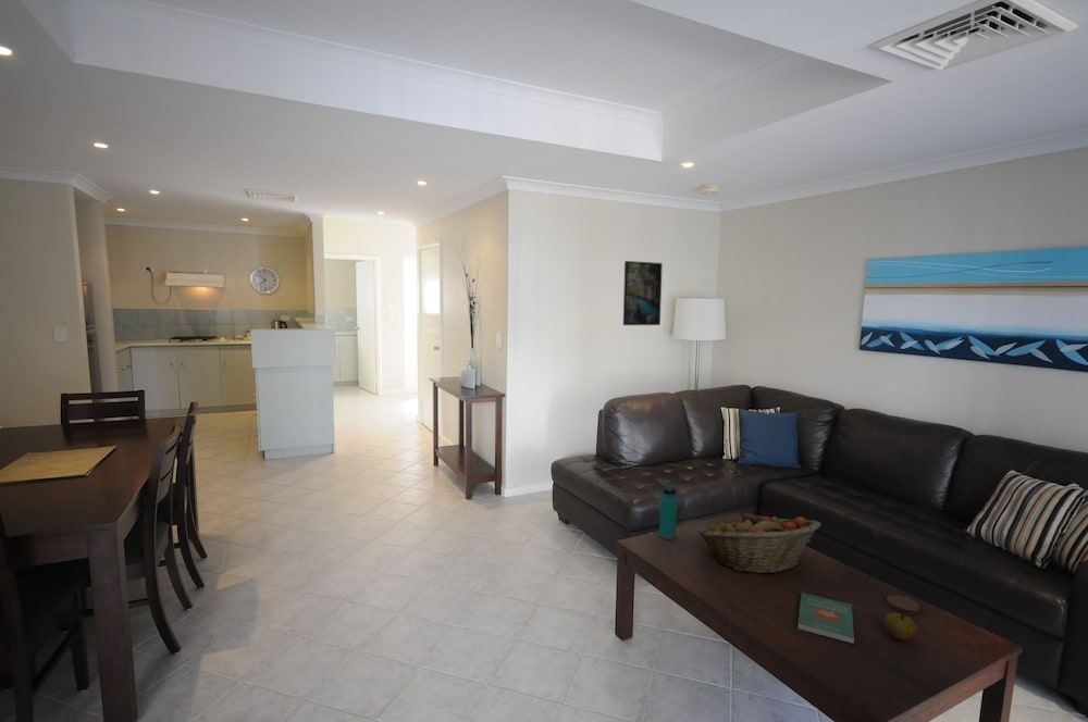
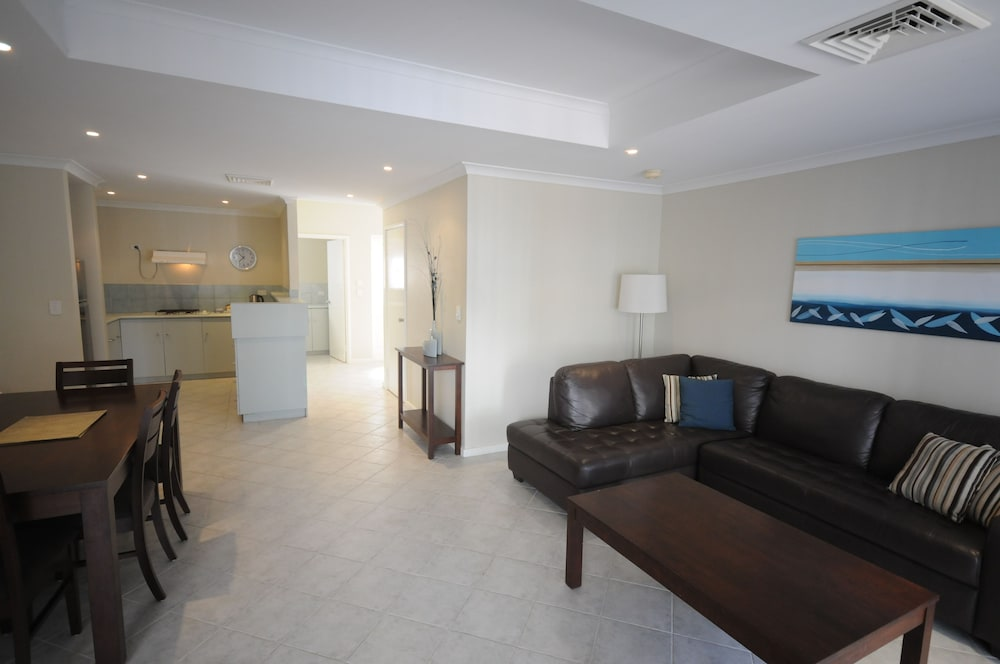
- apple [883,611,918,642]
- fruit basket [696,512,821,574]
- water bottle [658,482,678,540]
- book [796,592,855,645]
- coaster [886,594,920,615]
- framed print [622,260,664,326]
